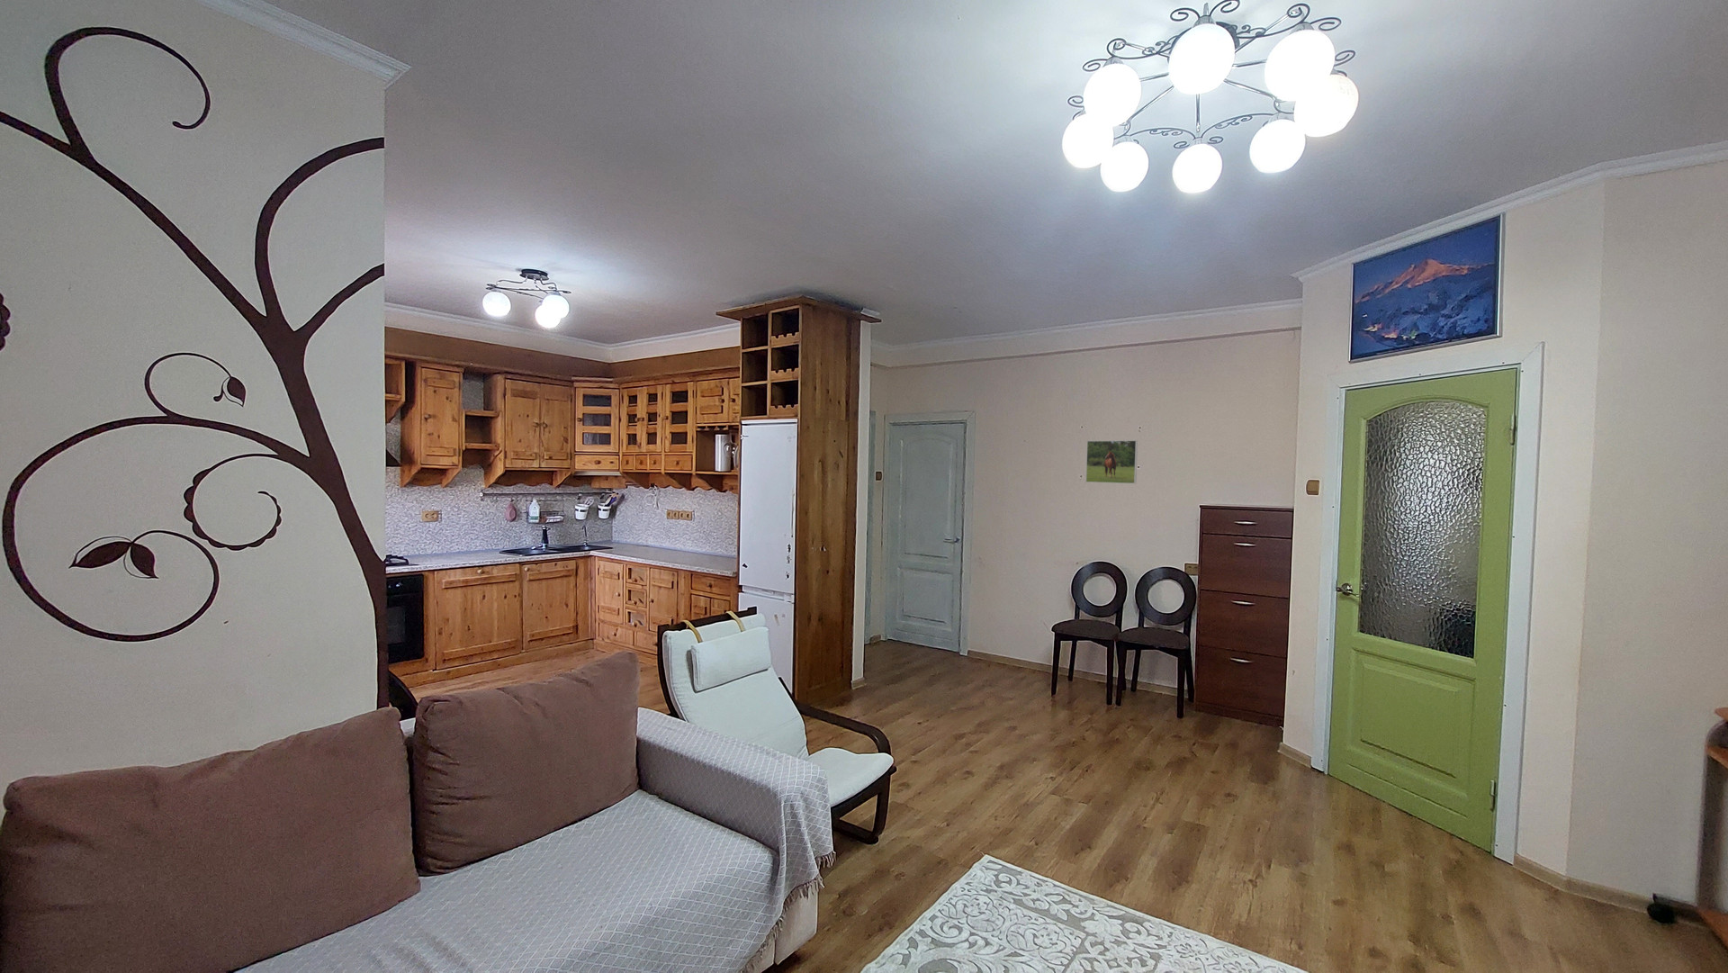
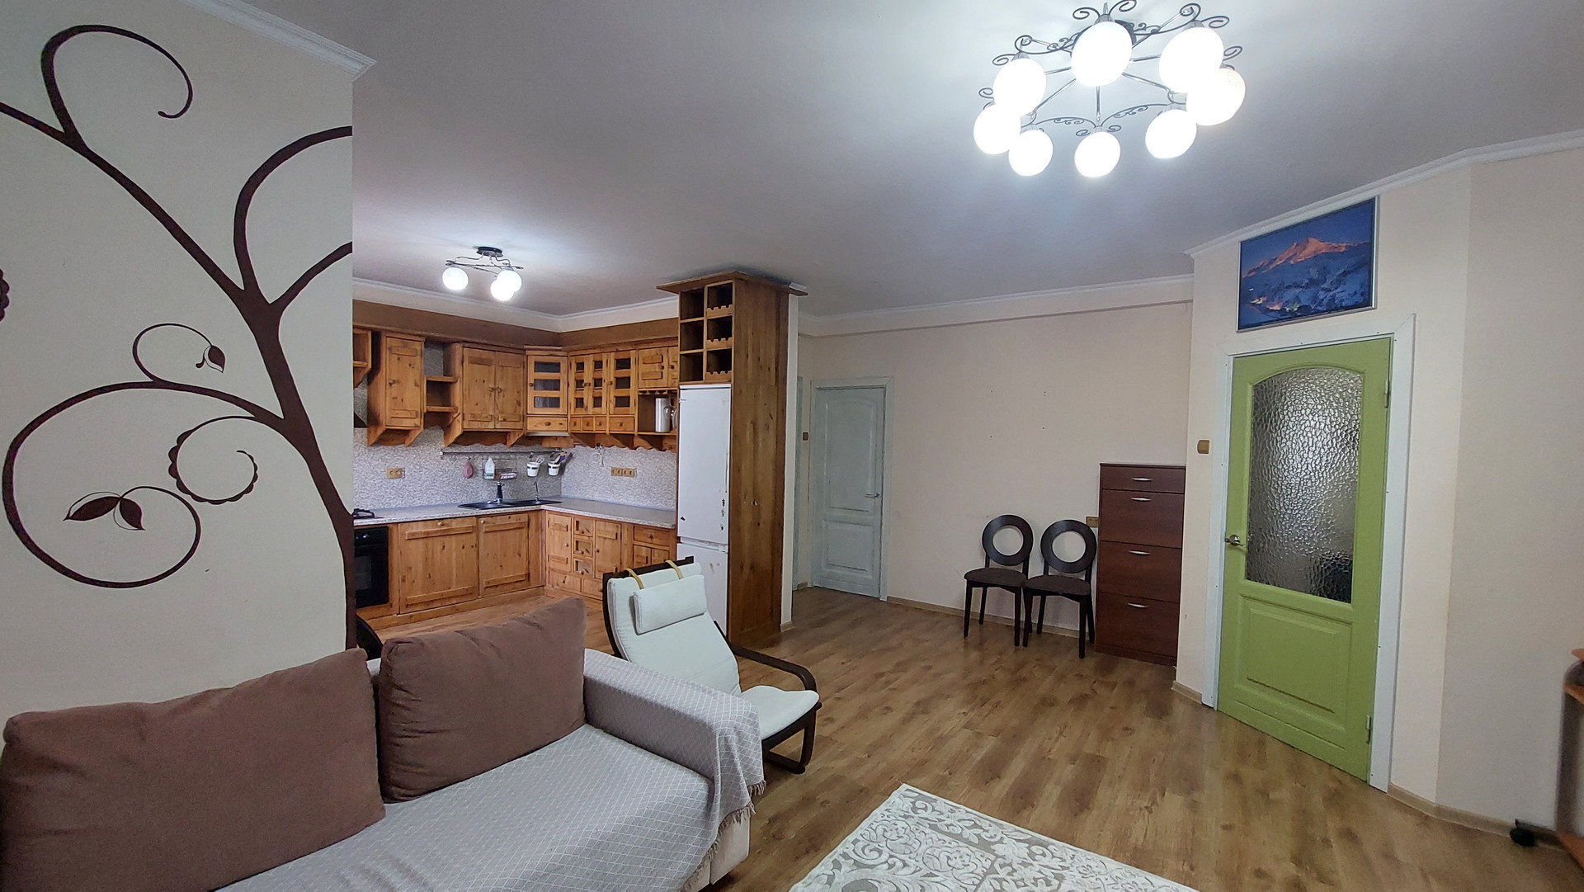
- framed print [1085,439,1138,484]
